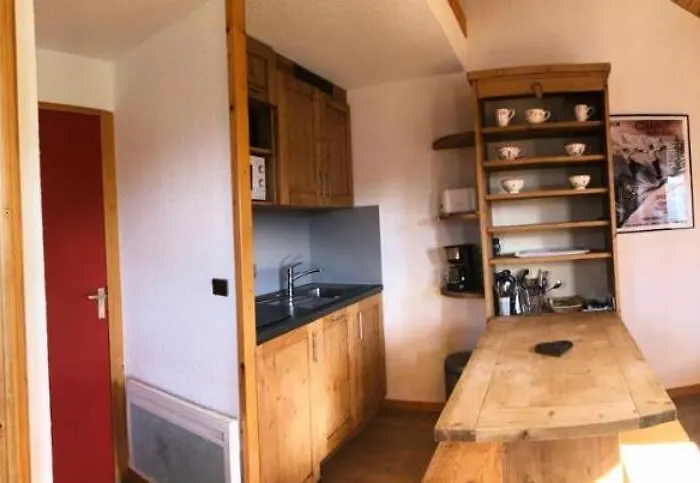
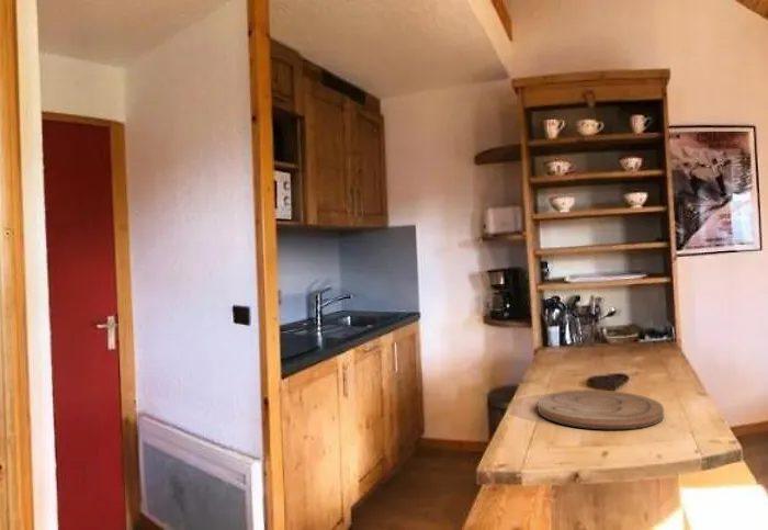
+ cutting board [537,388,665,431]
